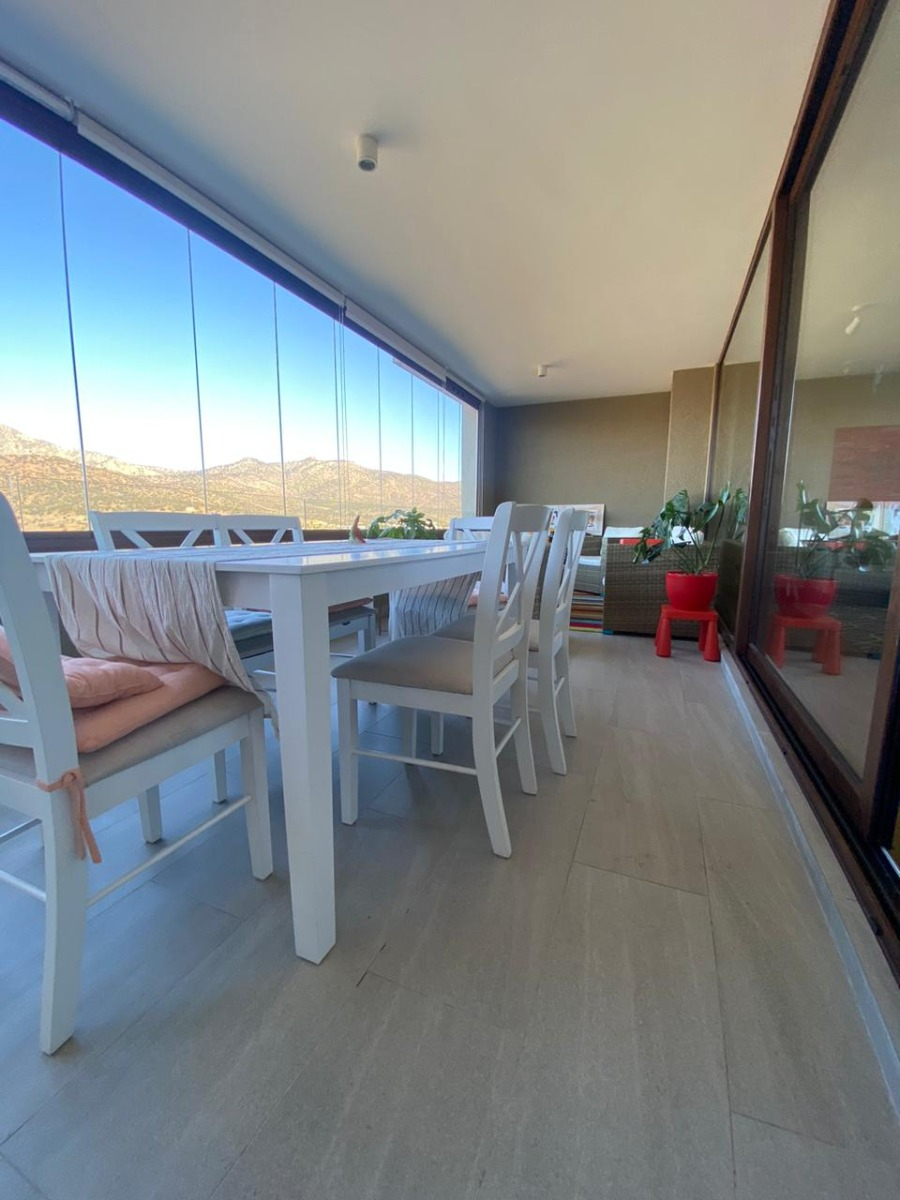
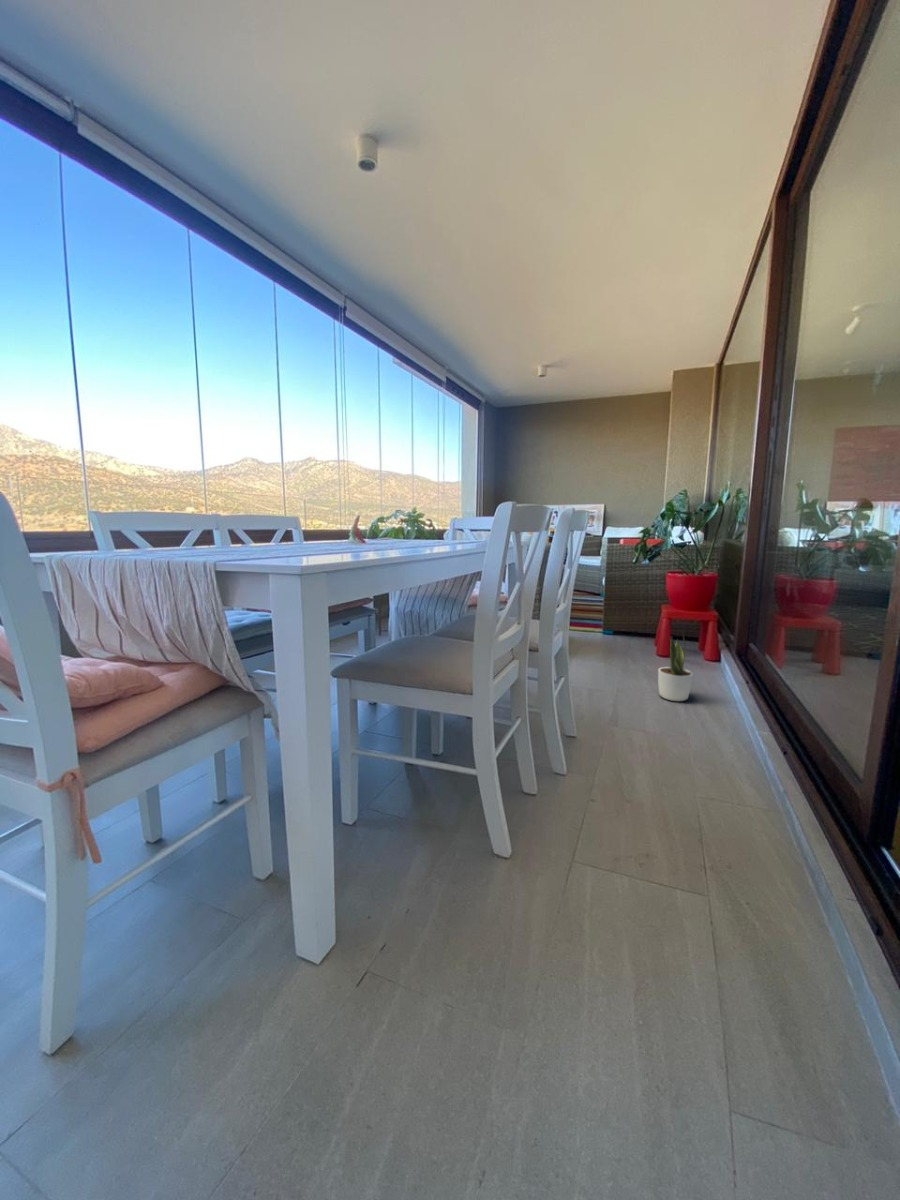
+ potted plant [657,632,694,702]
